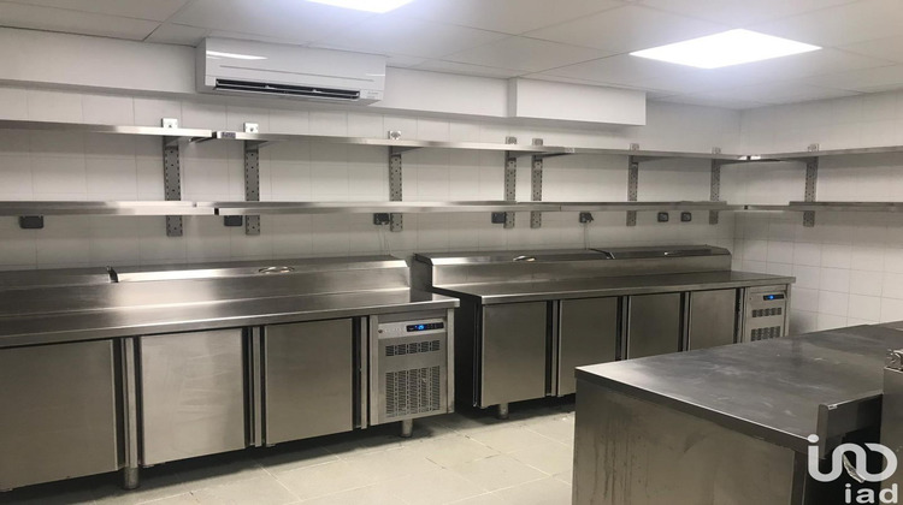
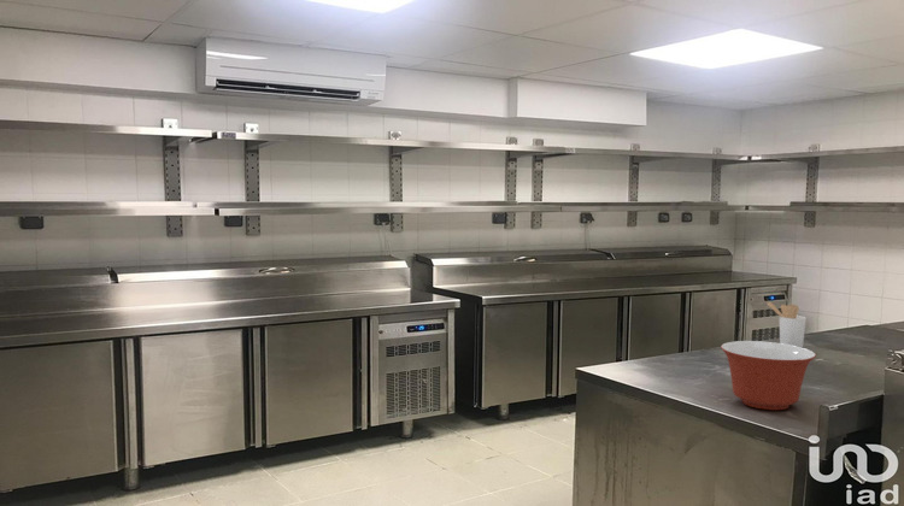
+ mixing bowl [720,340,817,411]
+ utensil holder [765,301,808,348]
